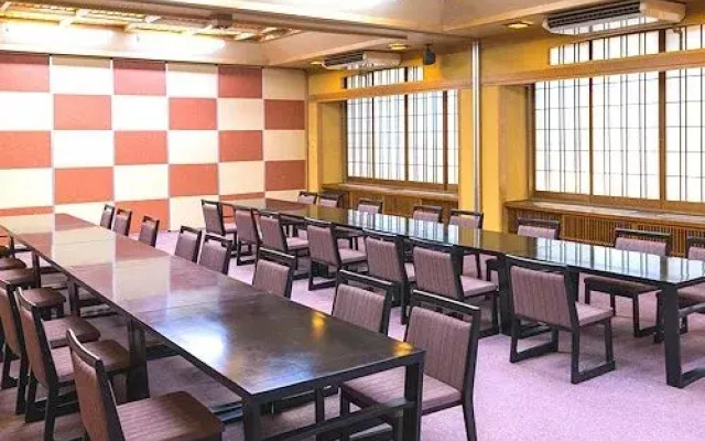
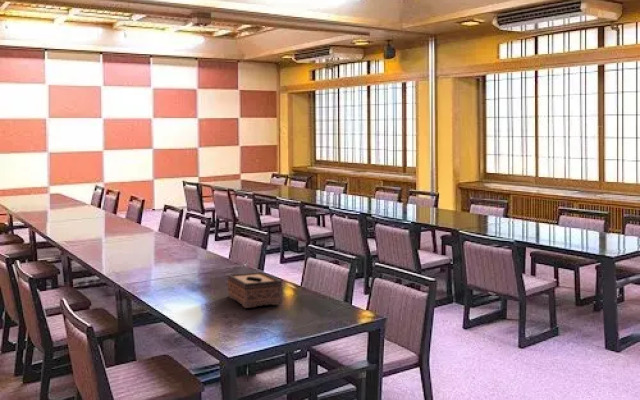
+ tissue box [227,271,284,309]
